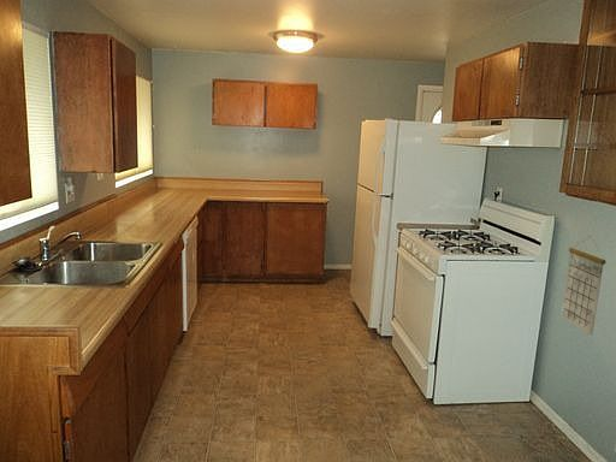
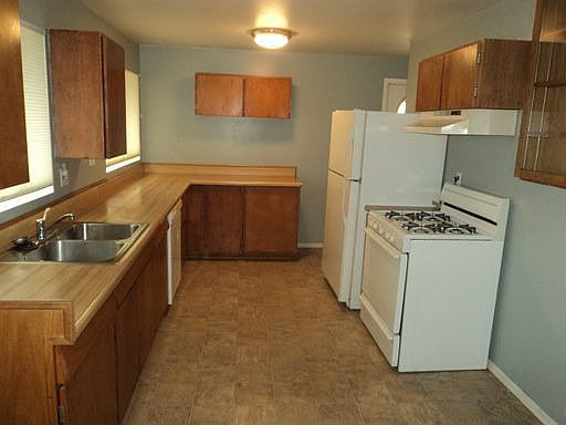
- calendar [559,236,606,337]
